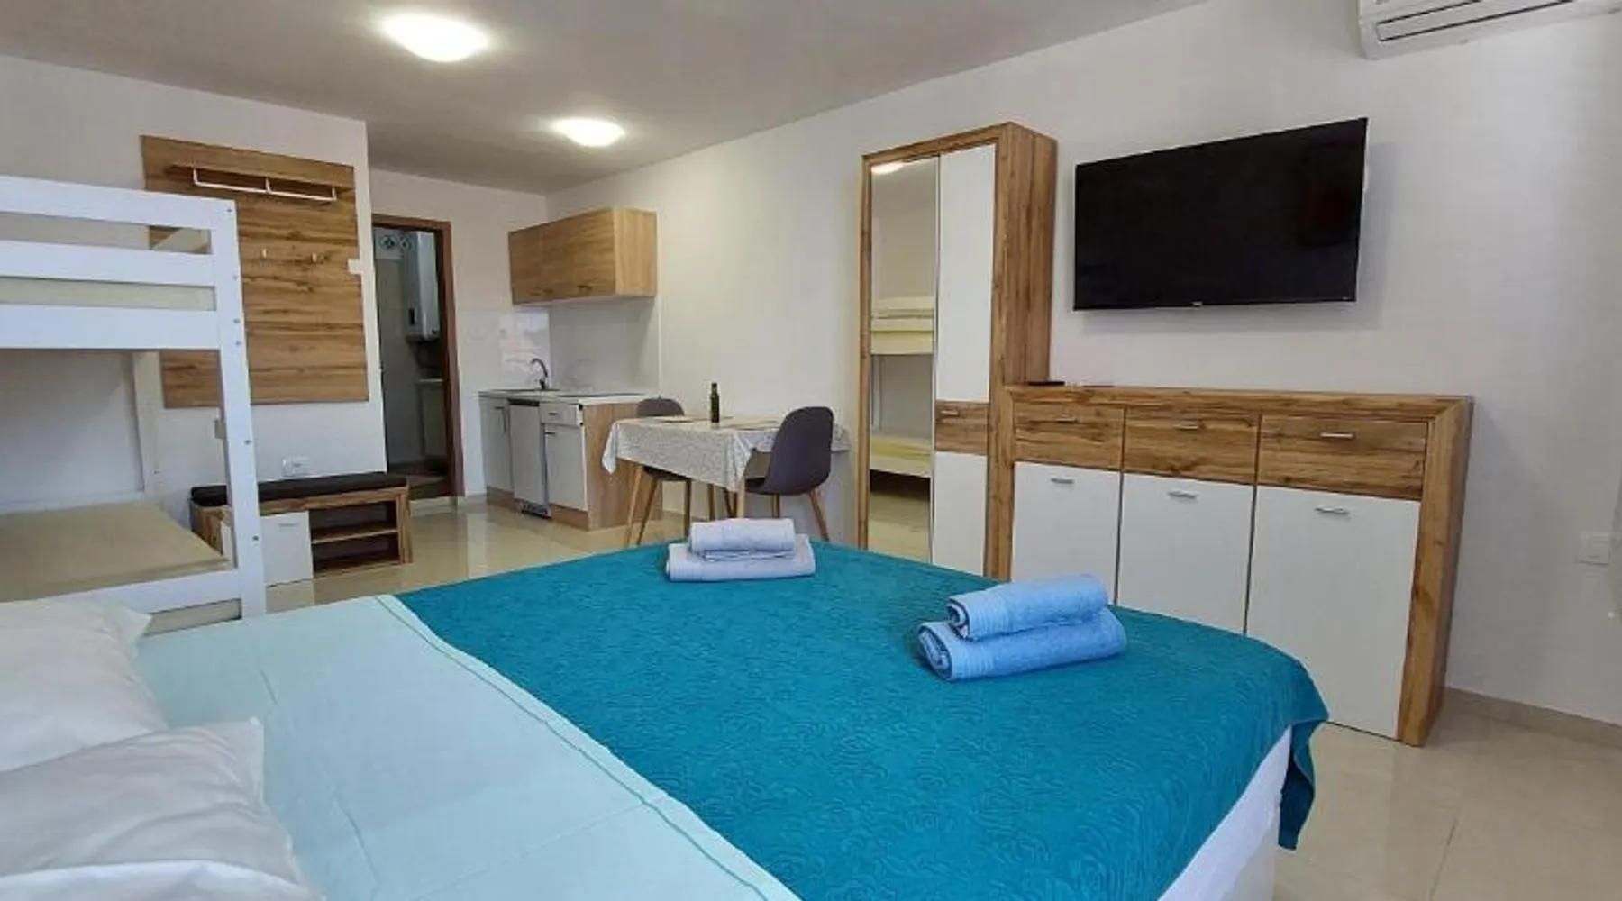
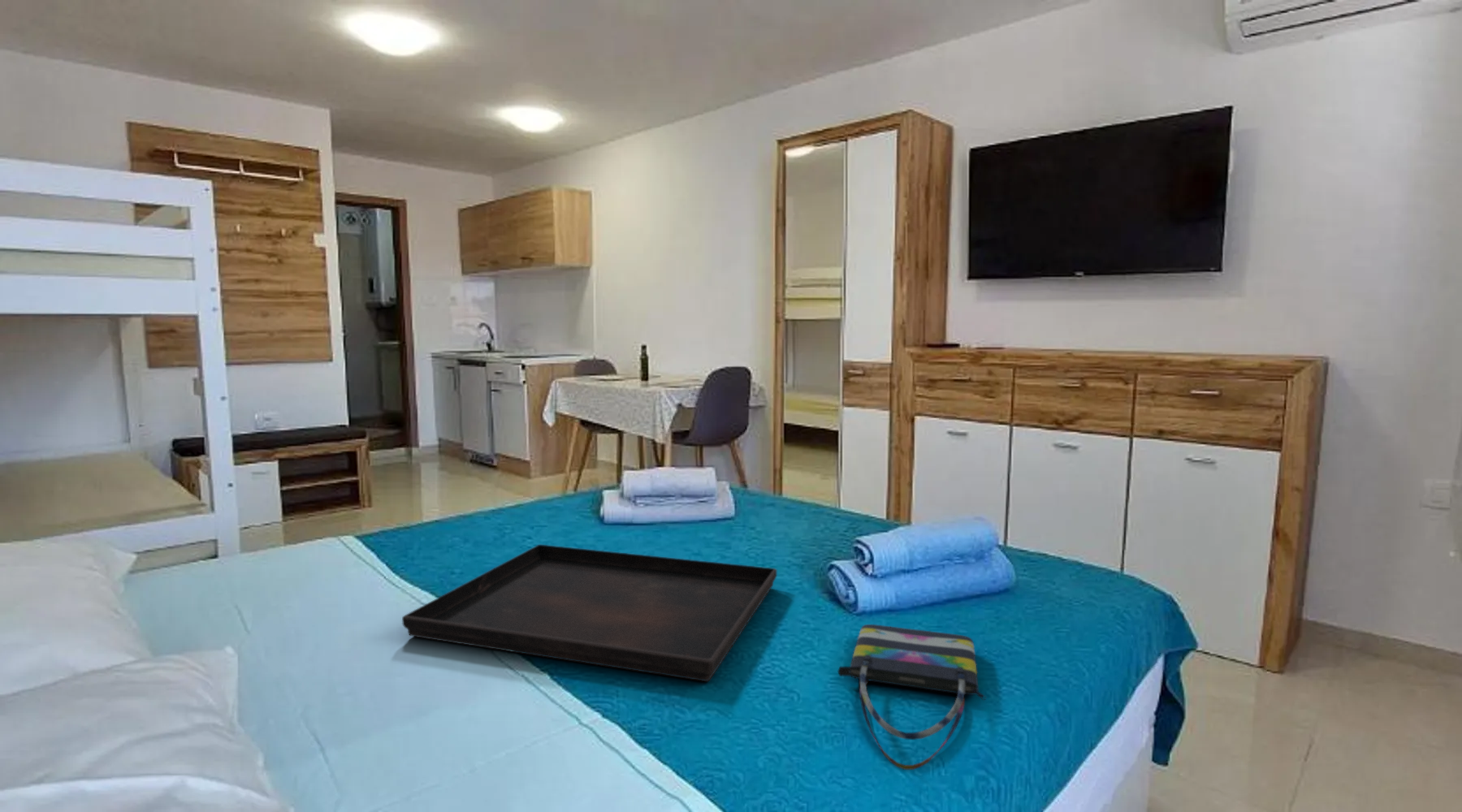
+ tote bag [837,624,987,771]
+ serving tray [401,544,777,682]
